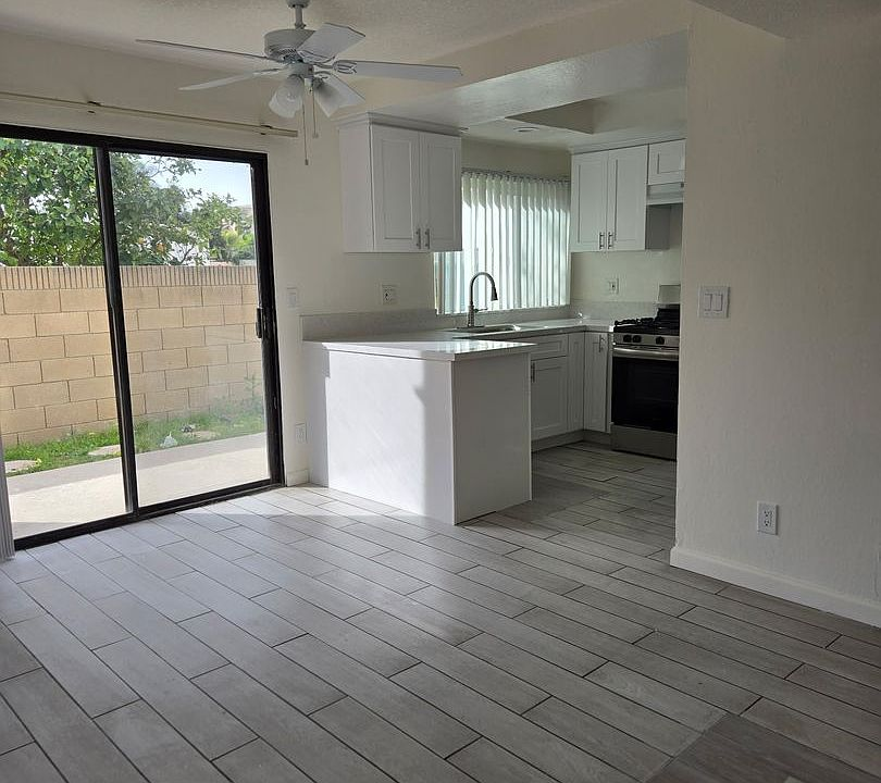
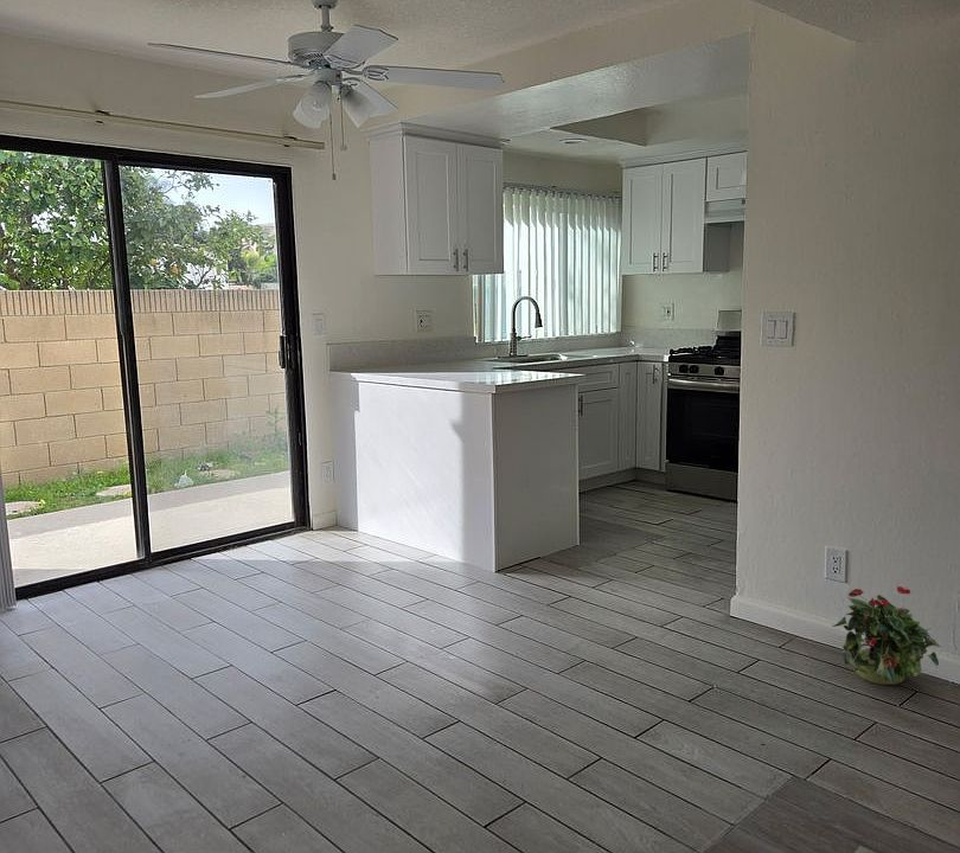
+ potted plant [831,585,941,686]
